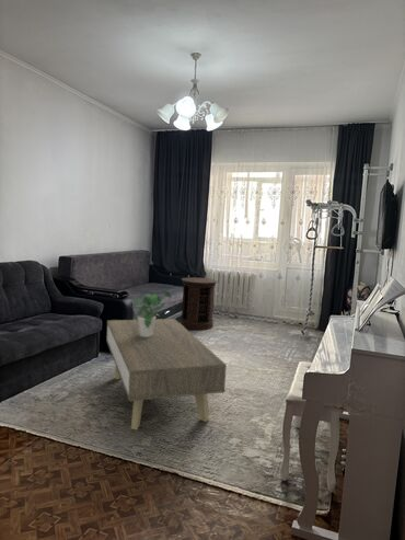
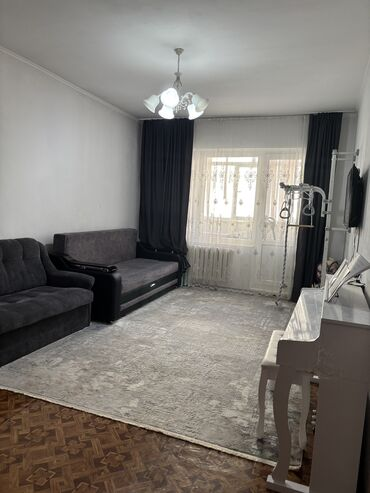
- coffee table [105,318,228,430]
- side table [180,276,218,331]
- potted plant [131,290,173,337]
